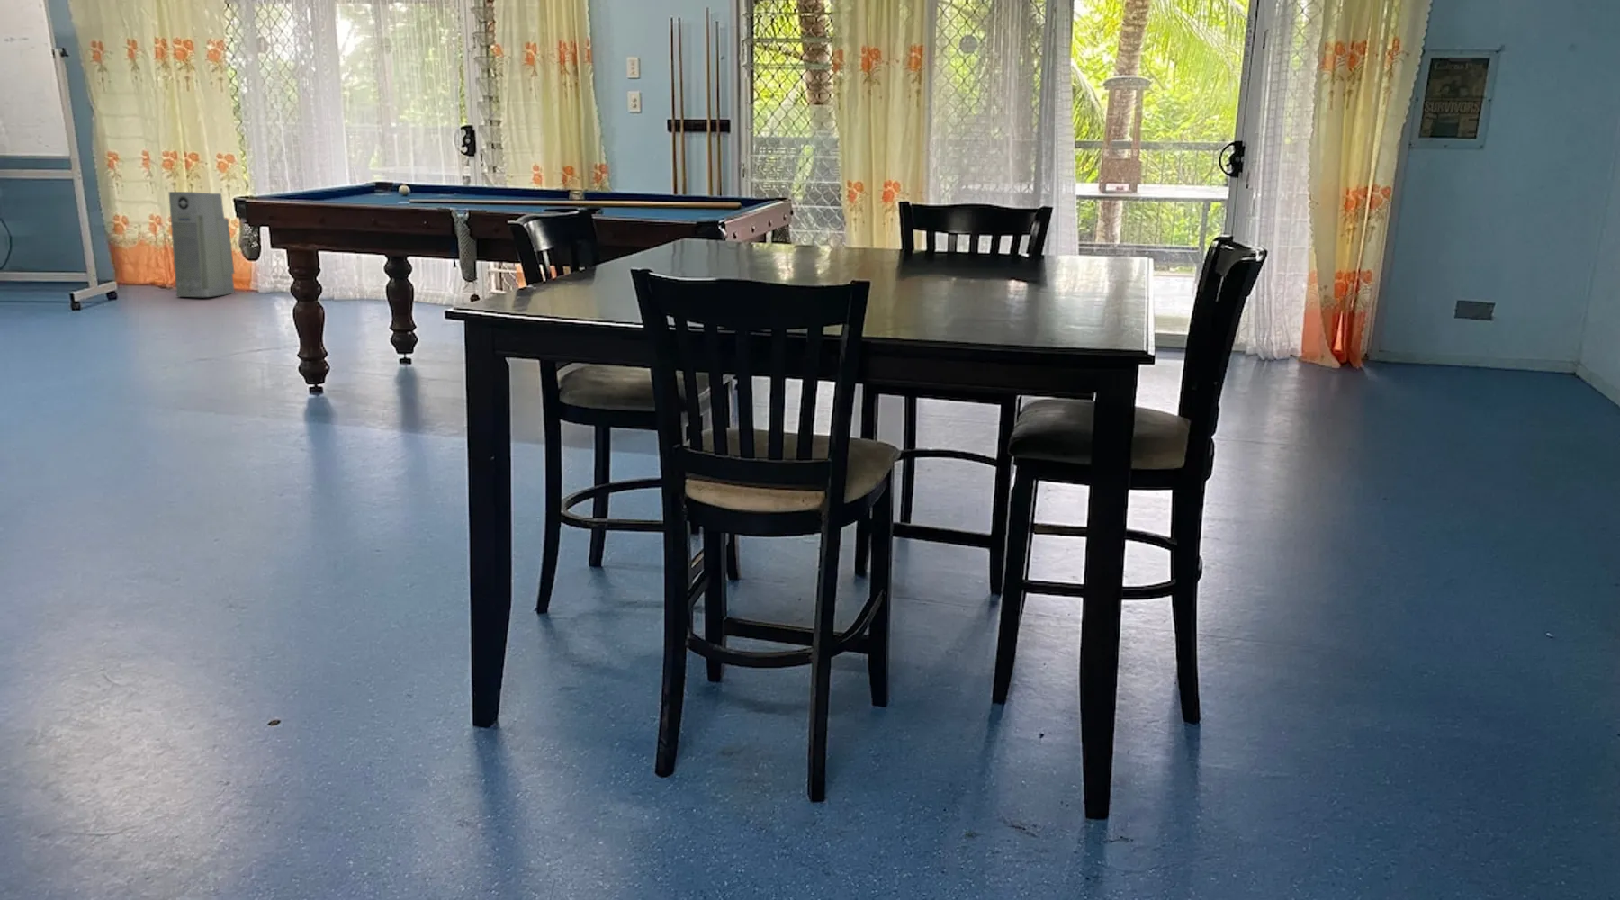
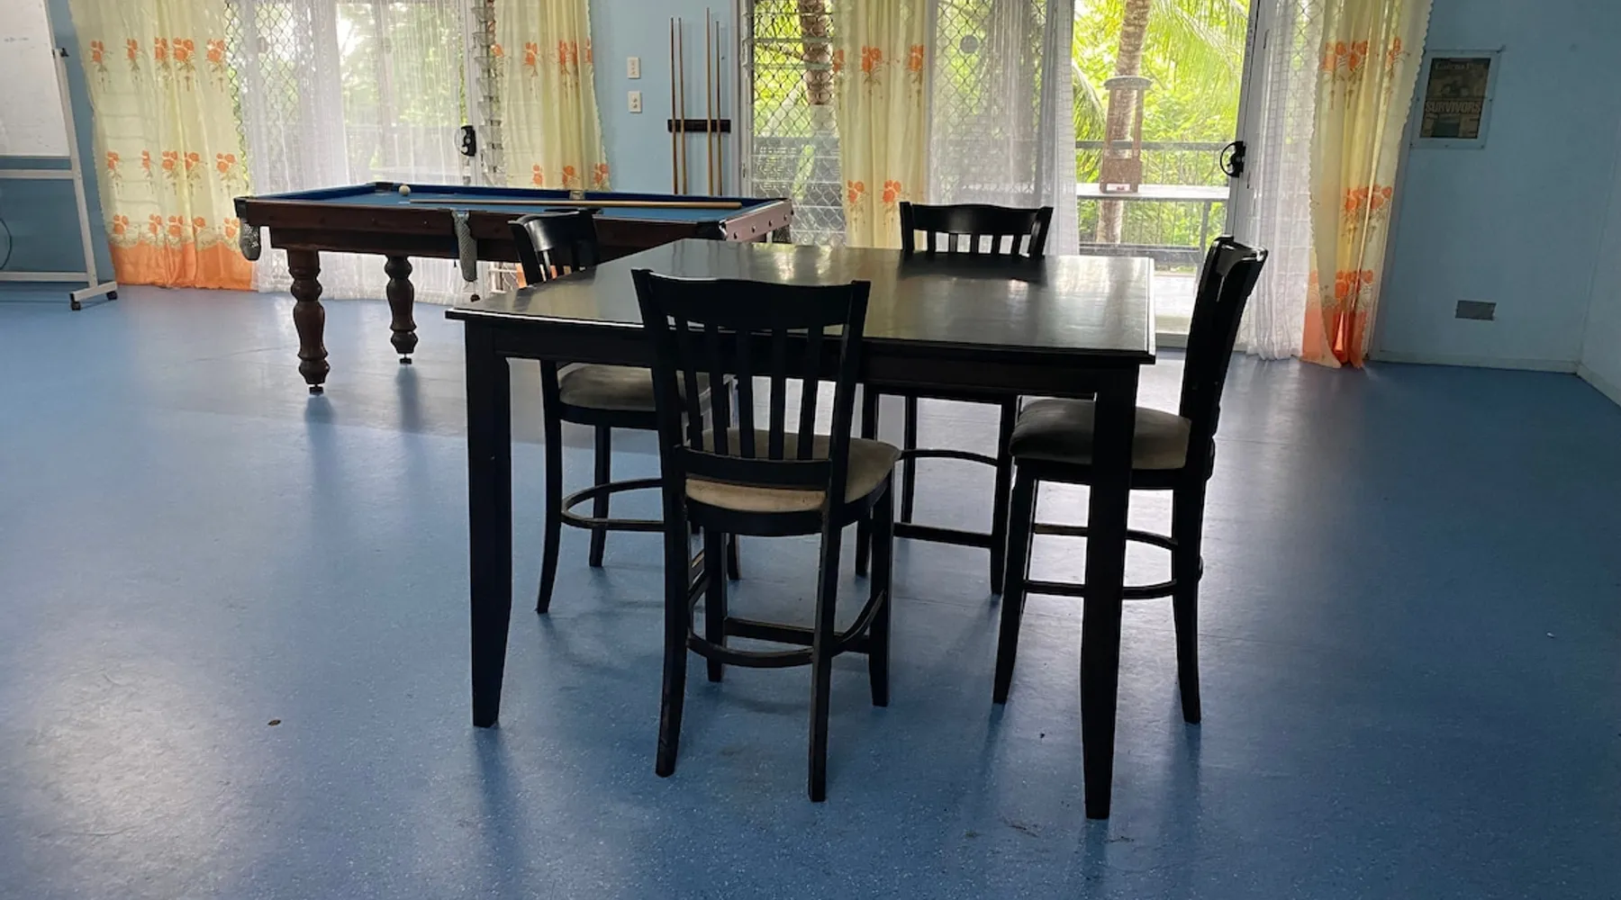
- air purifier [168,191,236,298]
